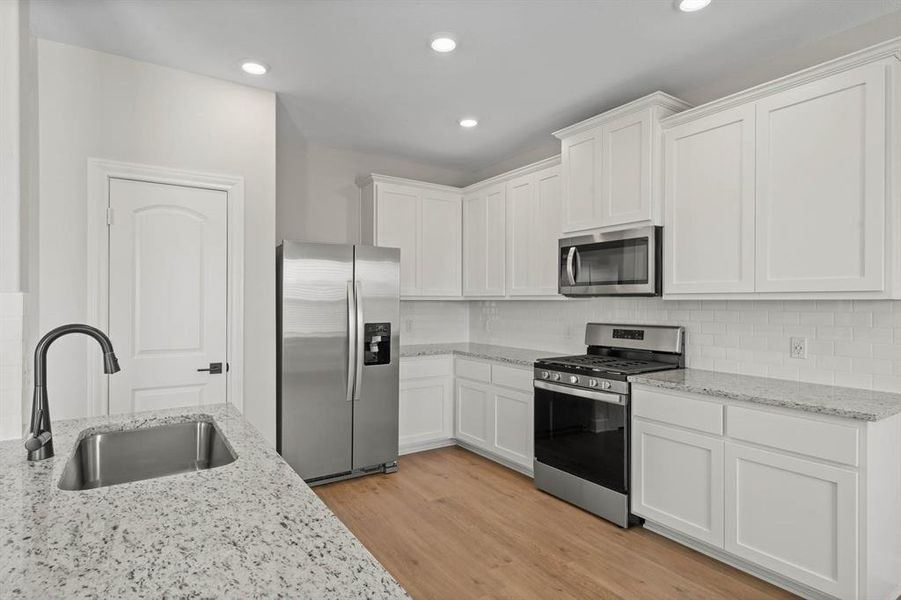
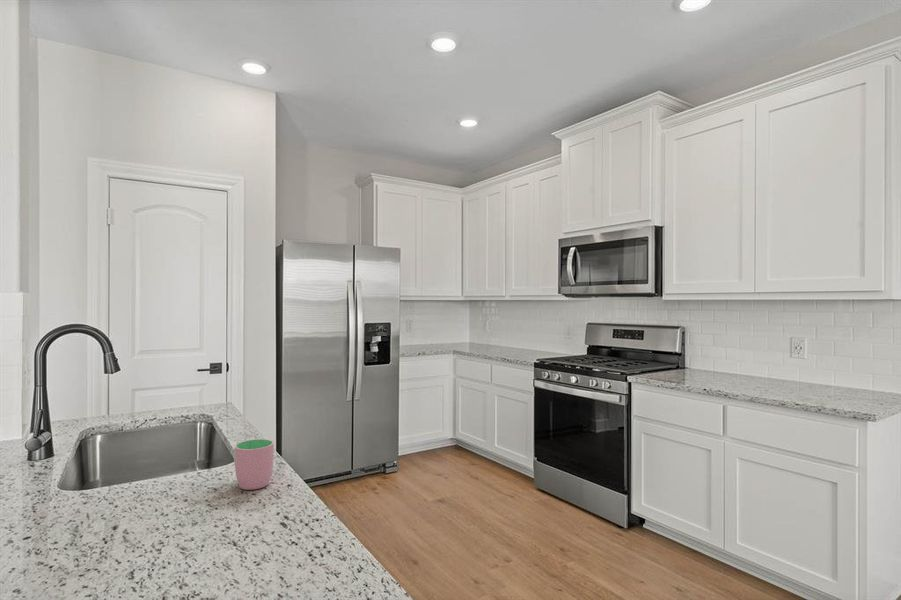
+ cup [232,438,275,491]
